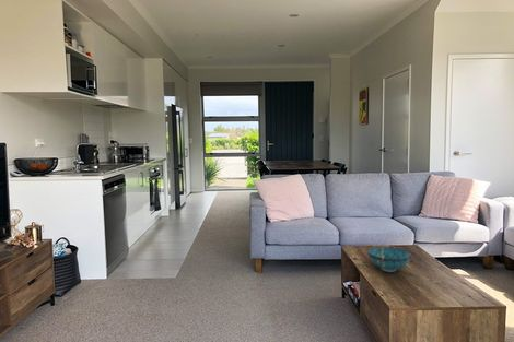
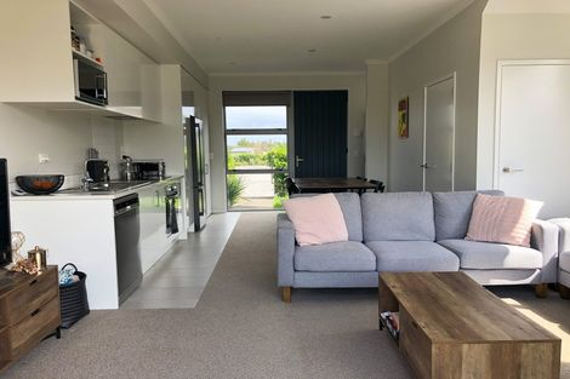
- decorative bowl [366,246,412,272]
